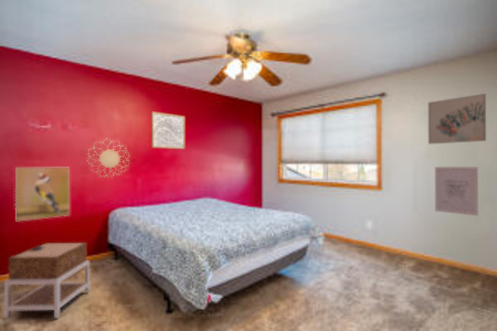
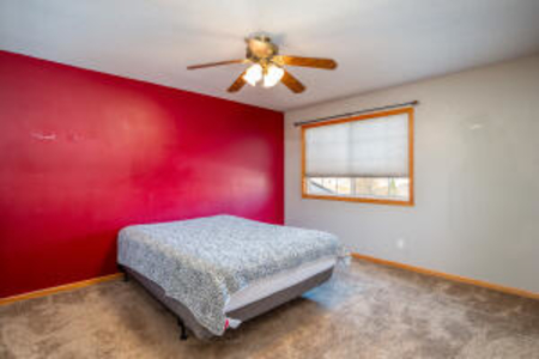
- wall art [150,110,186,150]
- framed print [14,167,71,222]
- decorative wall piece [86,138,131,179]
- nightstand [3,242,91,320]
- wall art [427,93,487,146]
- wall art [434,166,479,216]
